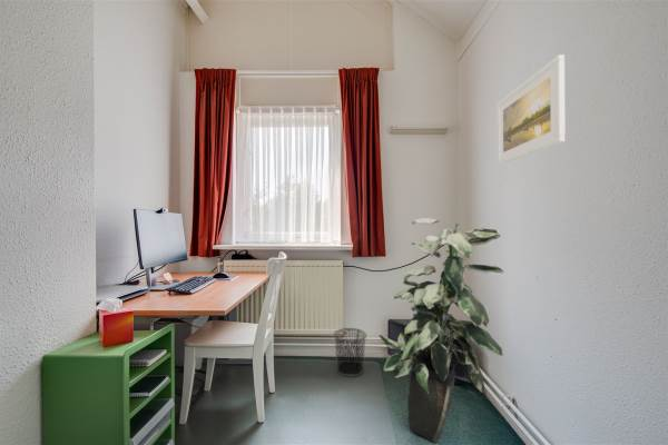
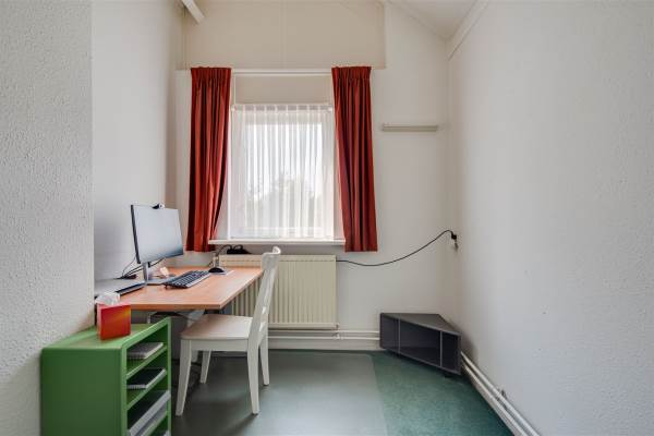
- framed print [495,53,567,166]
- waste bin [332,327,367,377]
- indoor plant [377,217,504,444]
